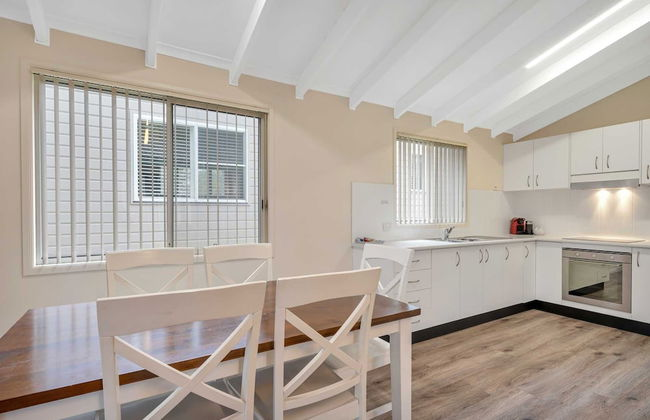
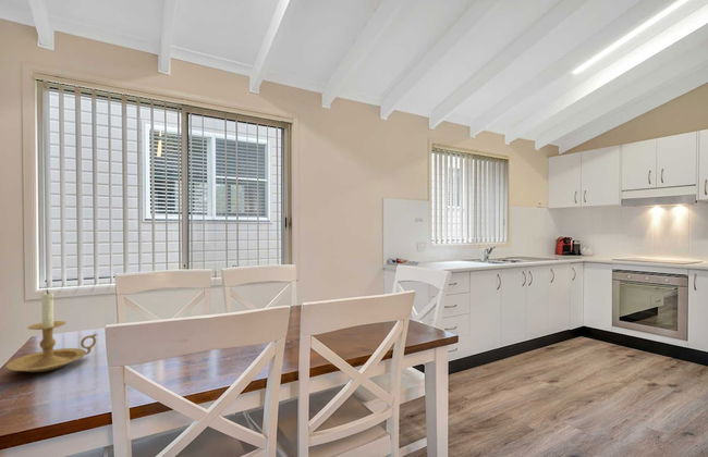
+ candle holder [4,289,98,373]
